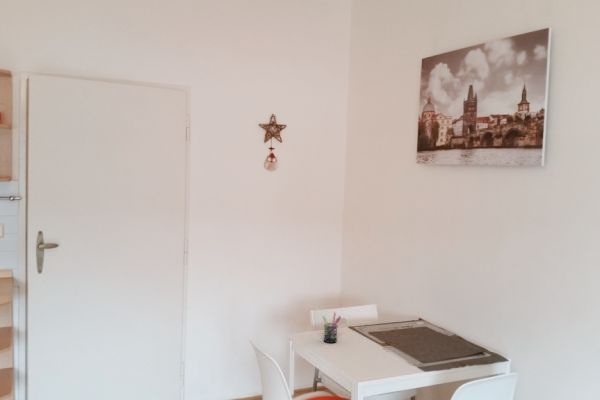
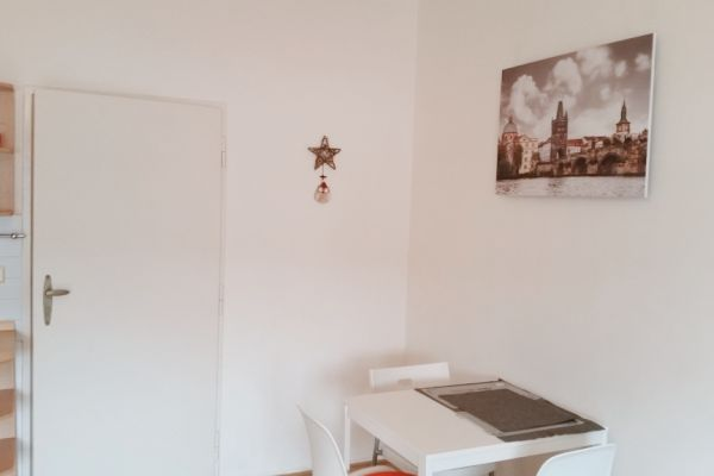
- pen holder [322,311,342,344]
